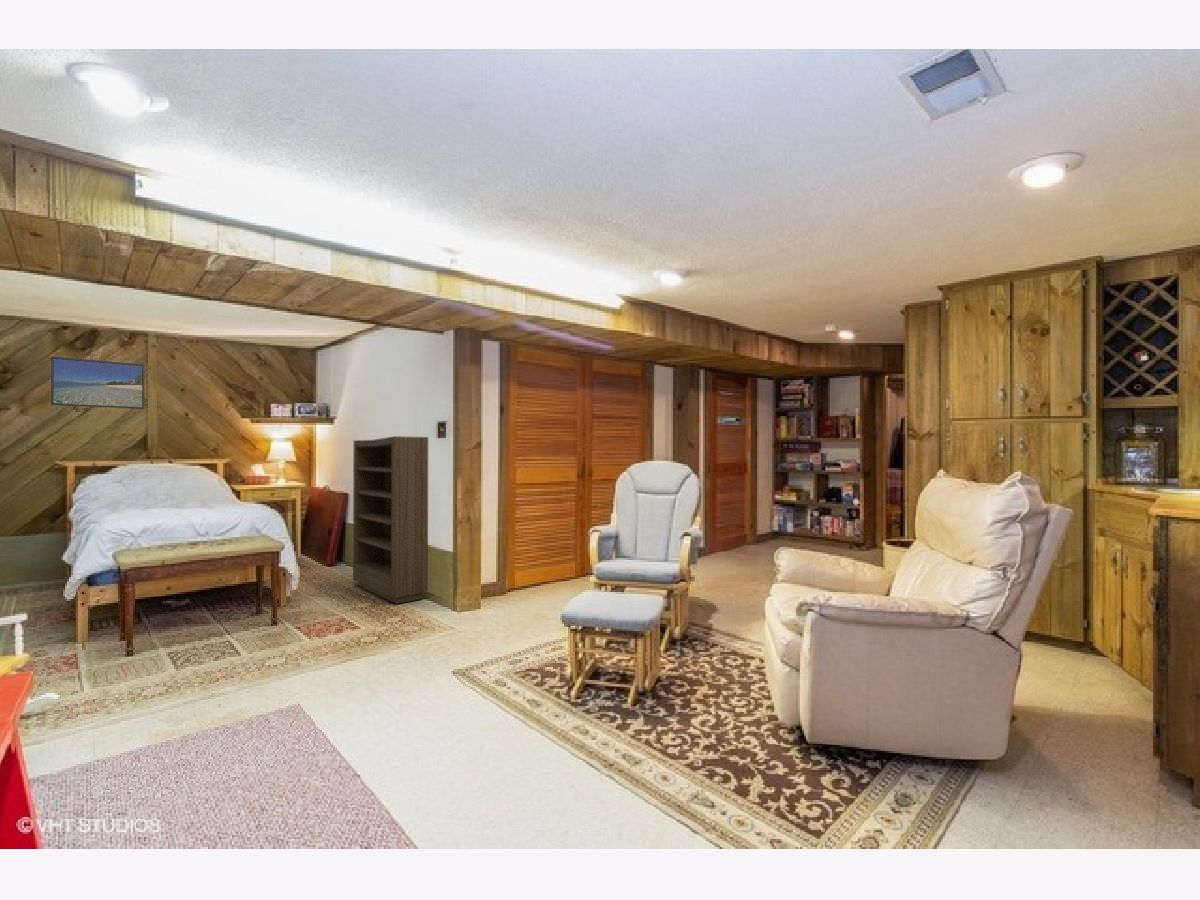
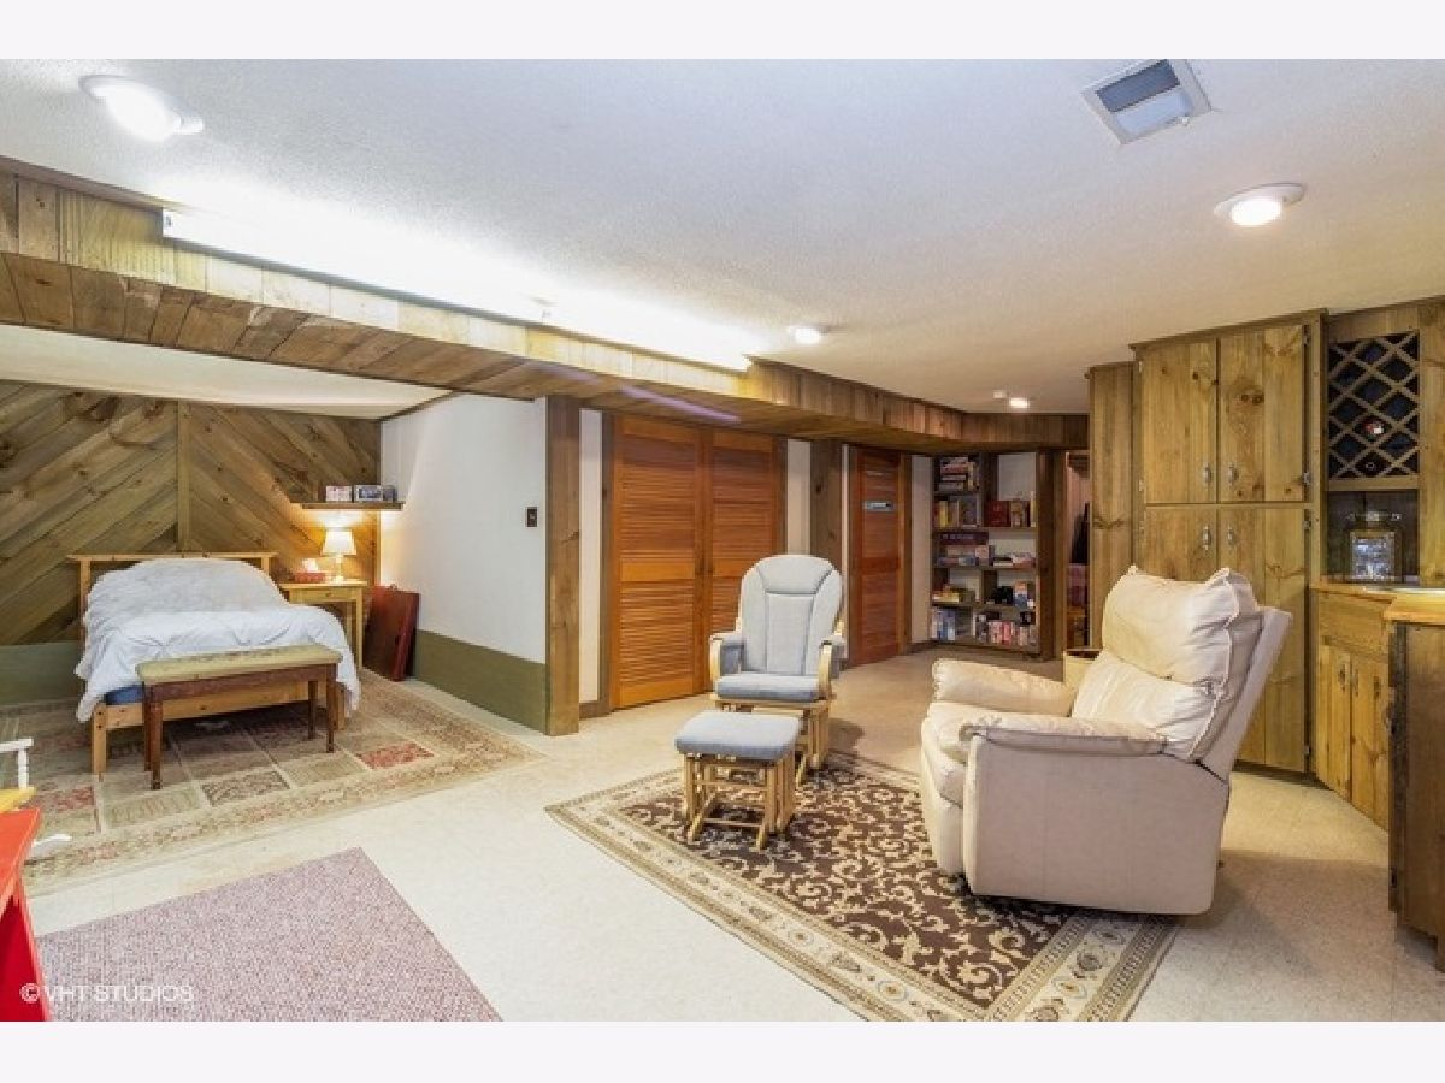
- bookshelf [352,435,429,605]
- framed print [50,356,146,410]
